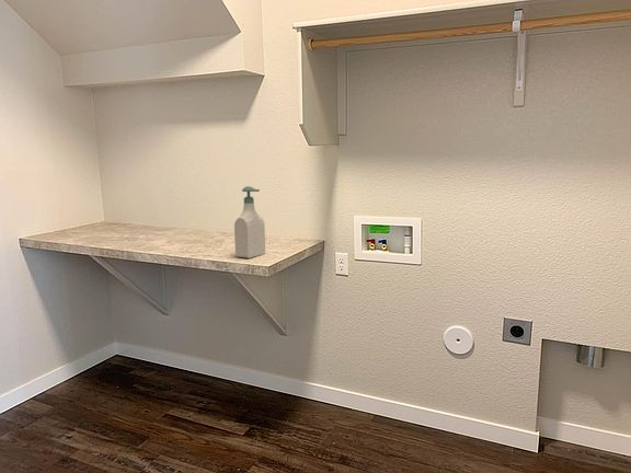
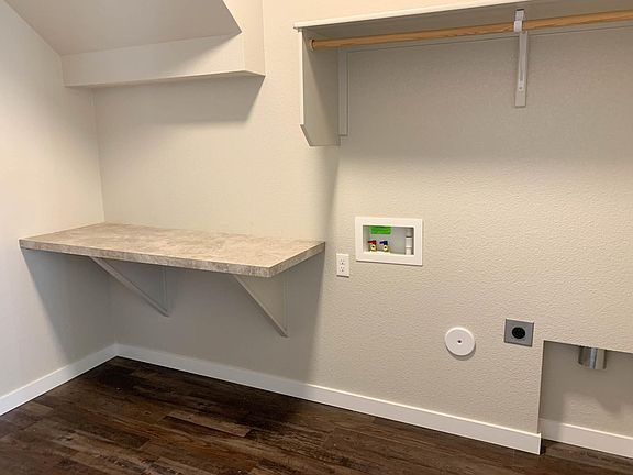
- soap bottle [233,185,266,258]
